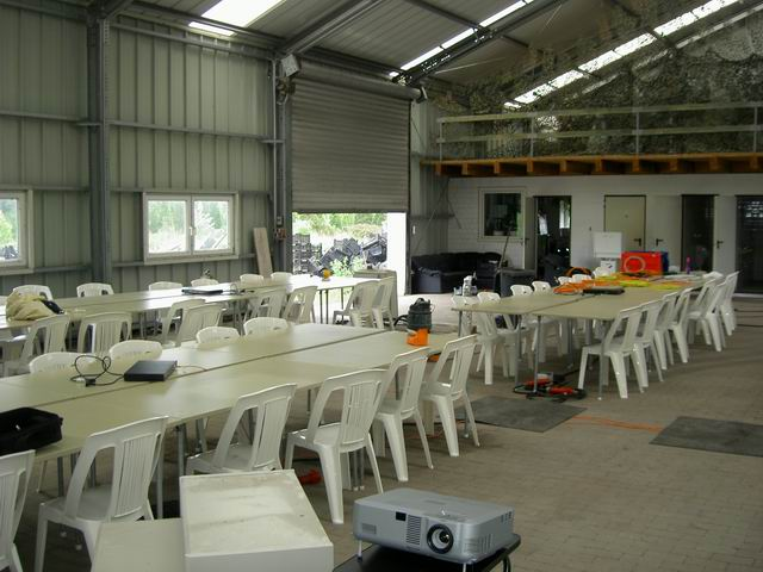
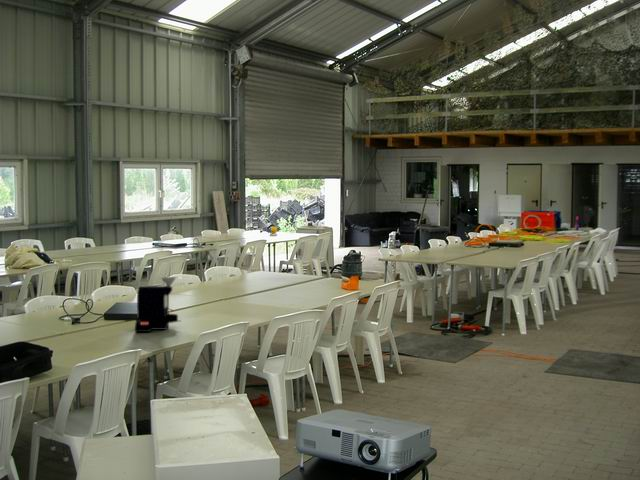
+ coffee roaster [134,276,182,333]
